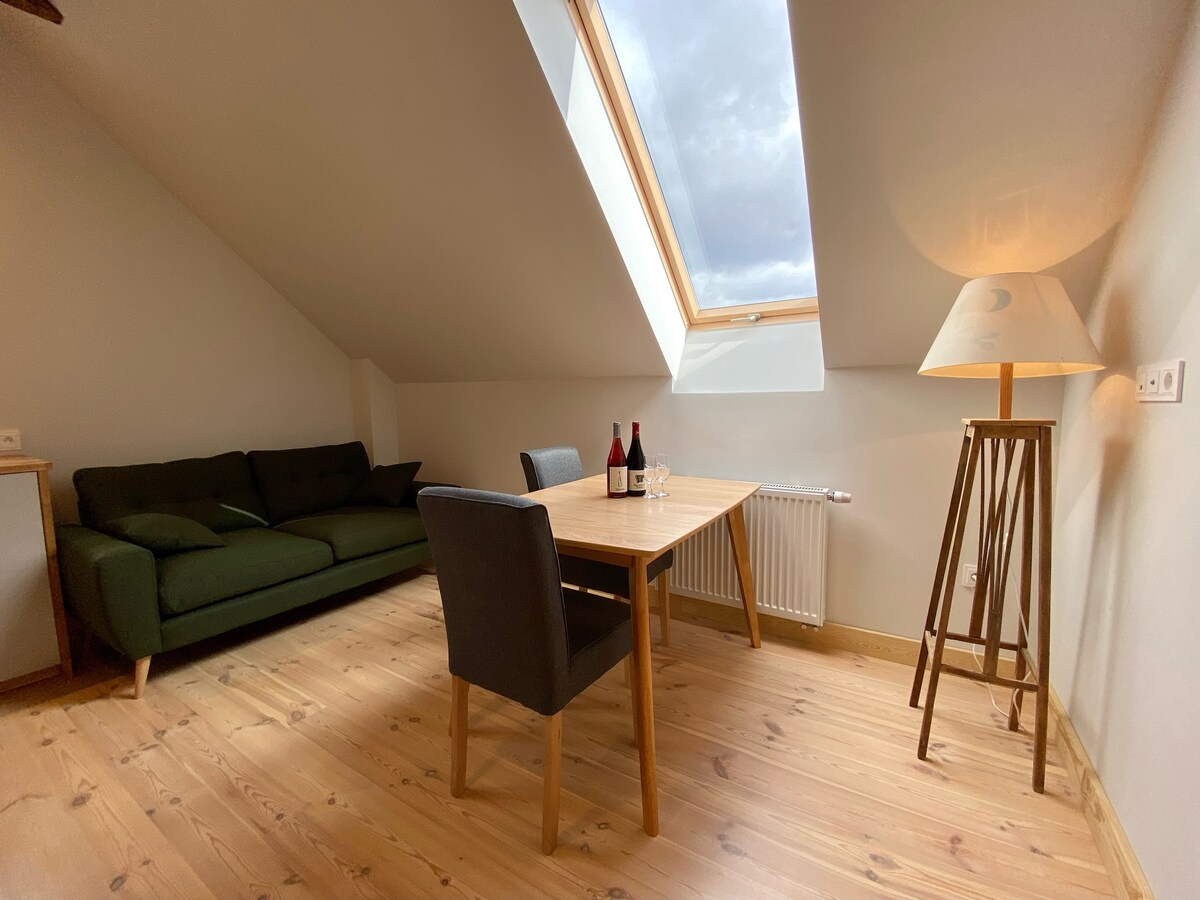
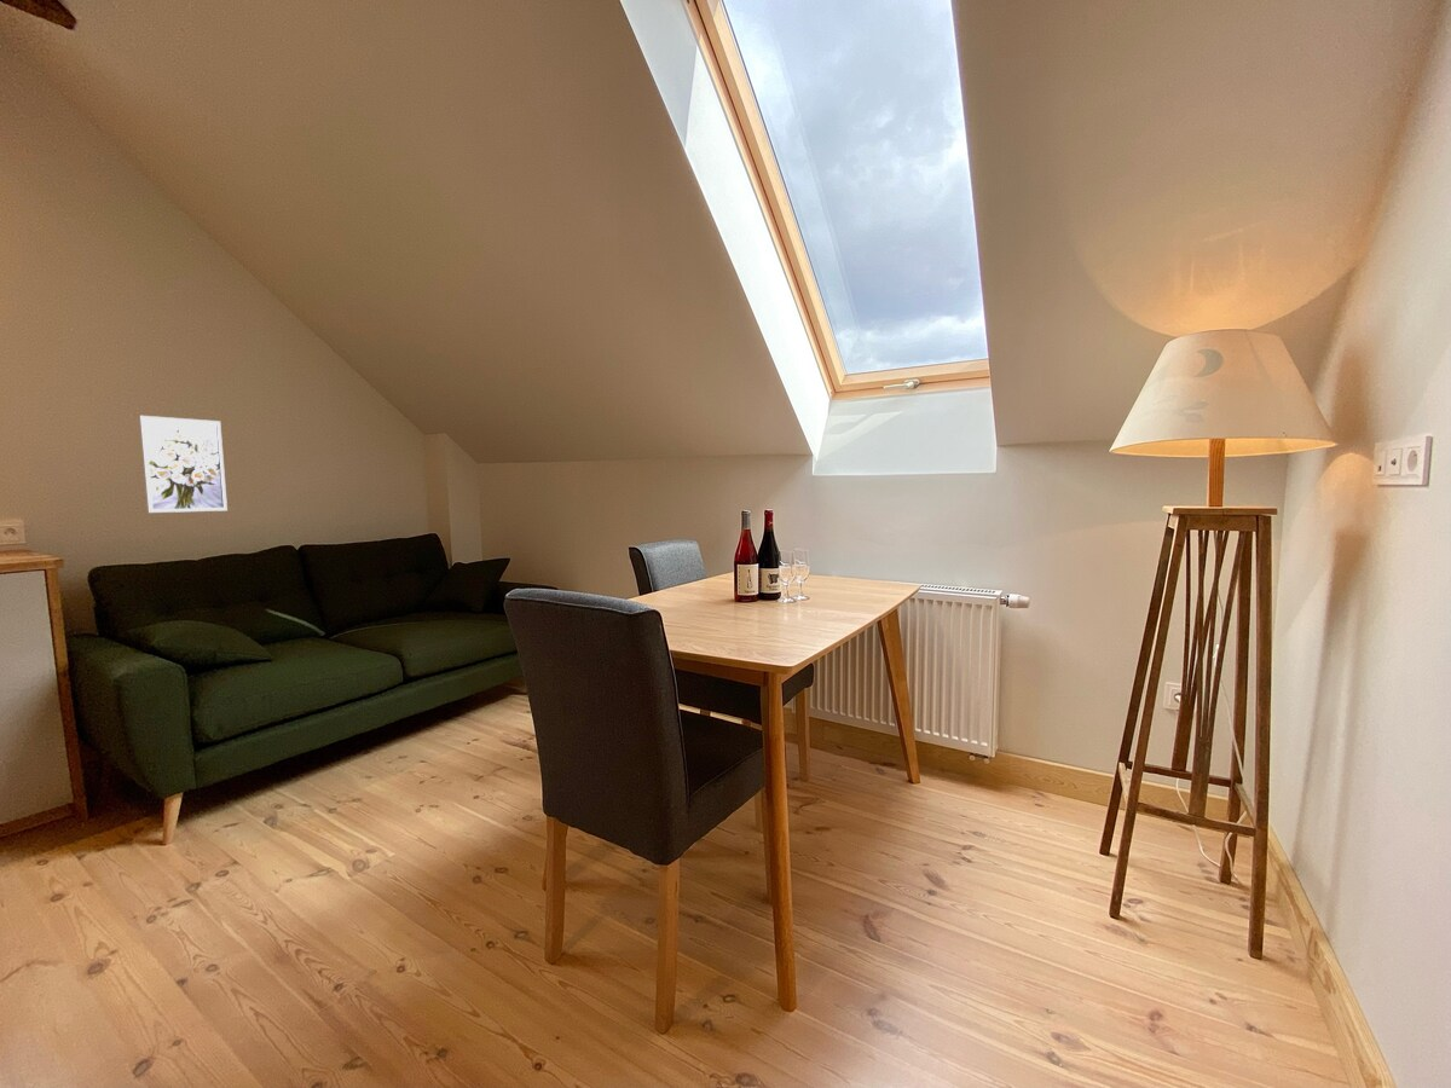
+ wall art [138,415,229,514]
